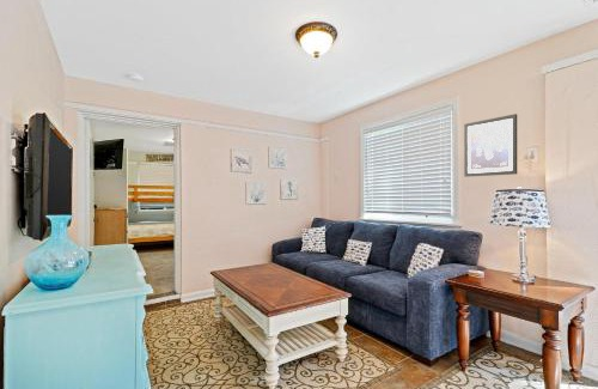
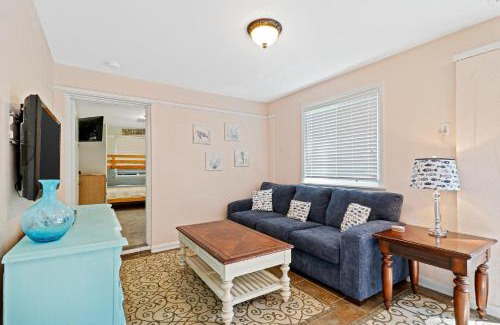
- wall art [463,113,518,178]
